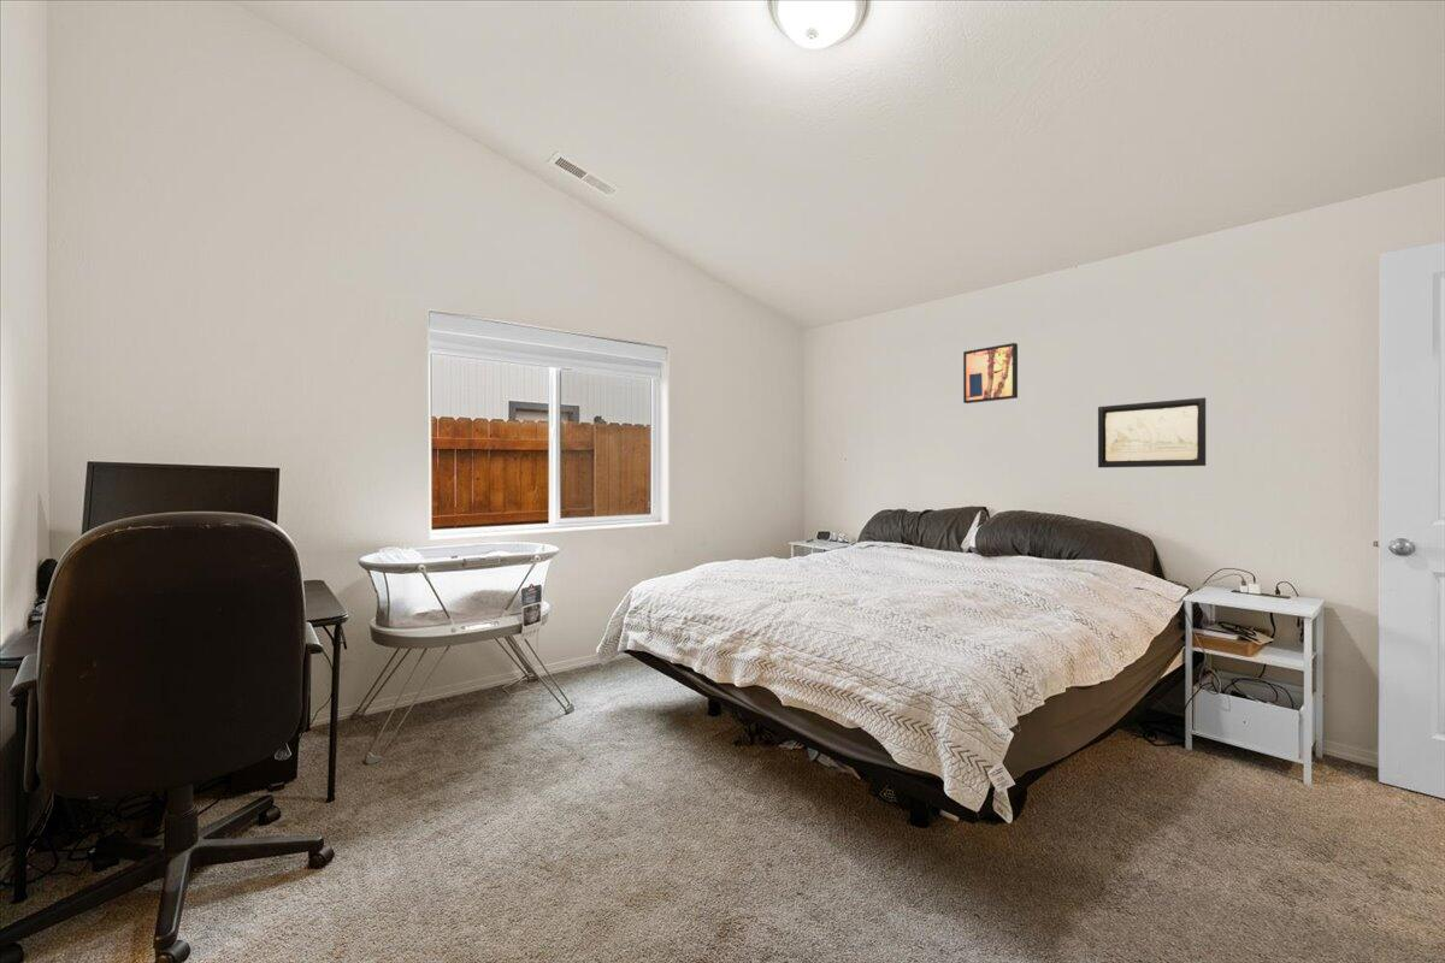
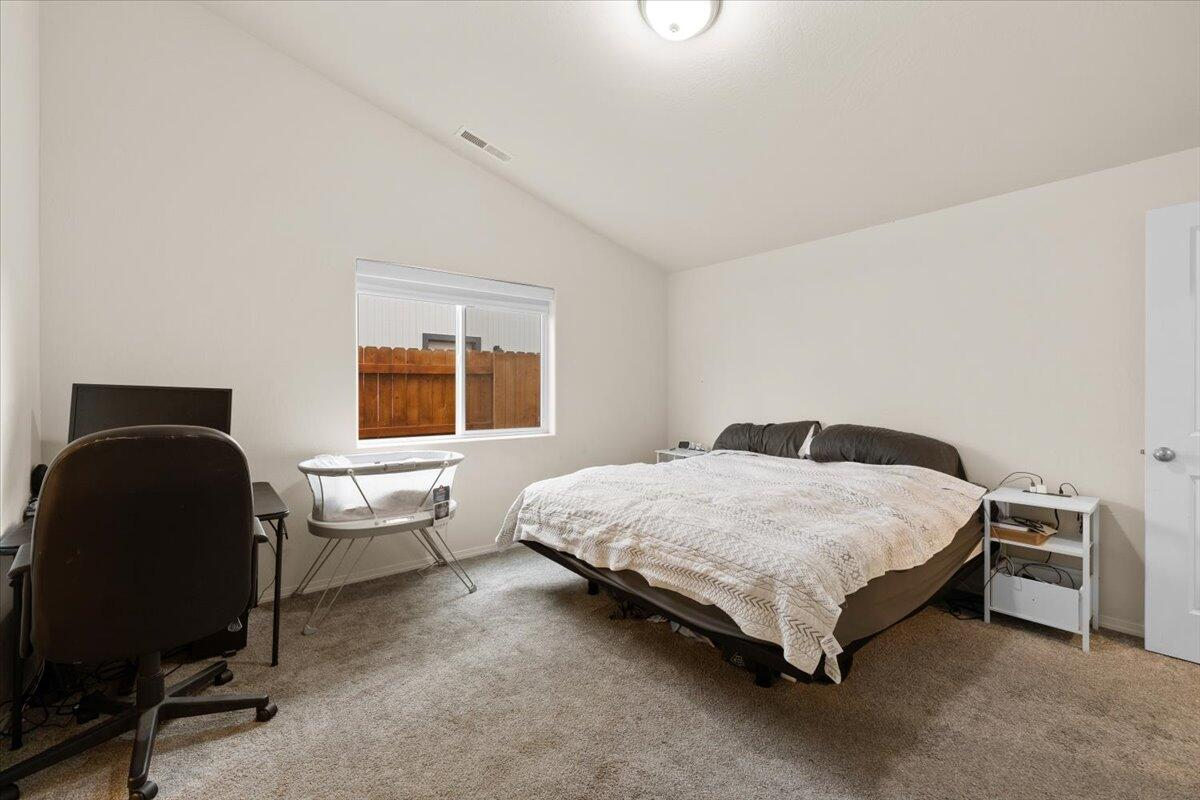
- wall art [962,342,1019,404]
- wall art [1097,396,1207,468]
